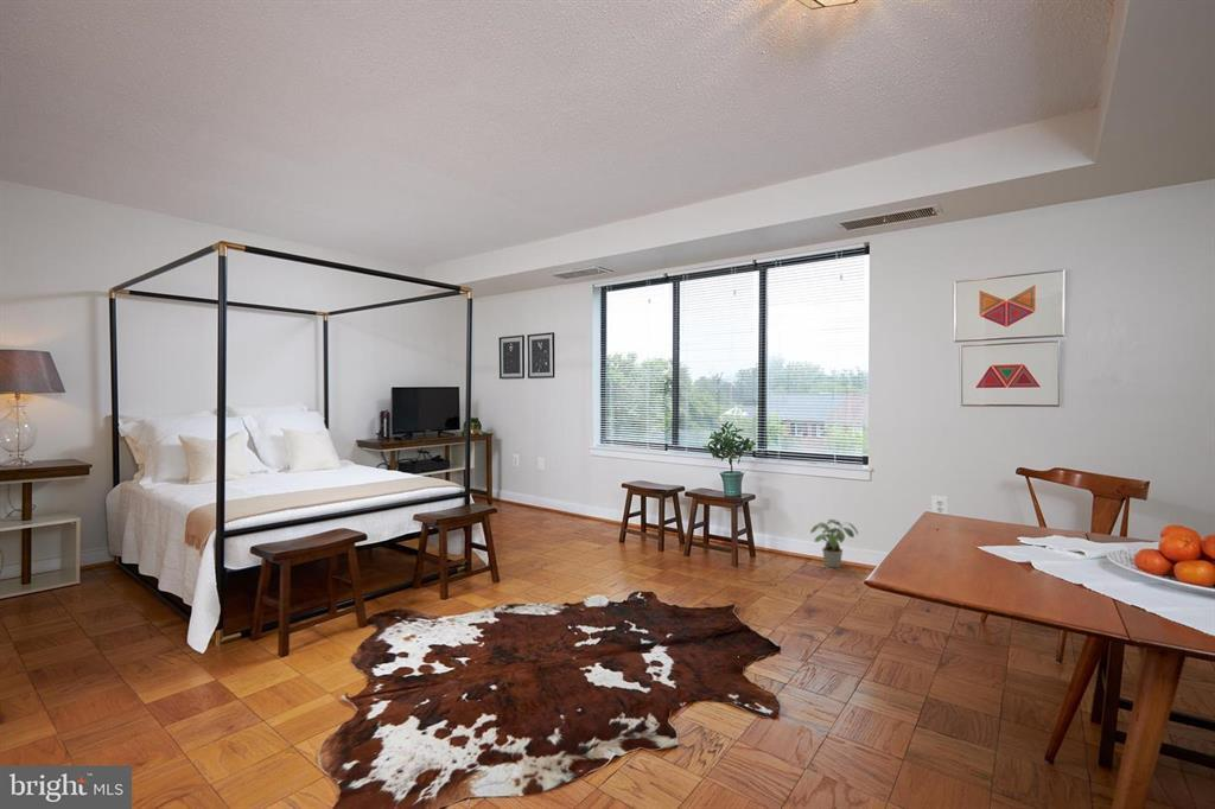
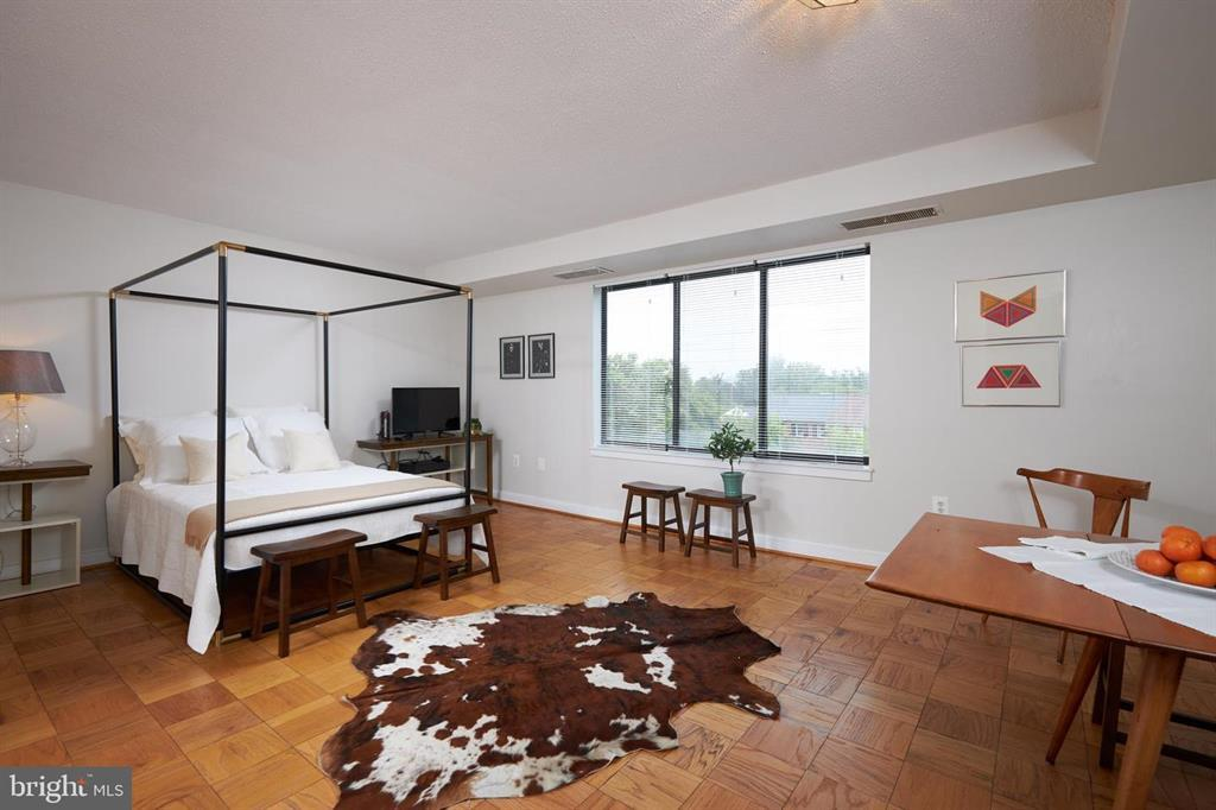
- potted plant [809,518,859,568]
